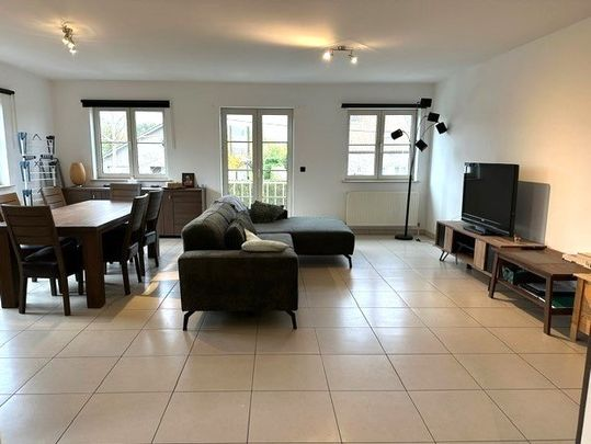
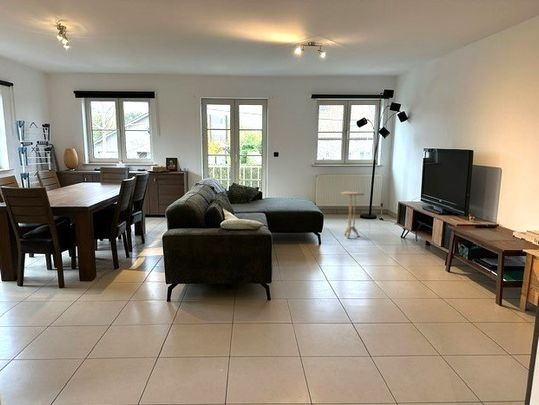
+ side table [340,191,366,239]
